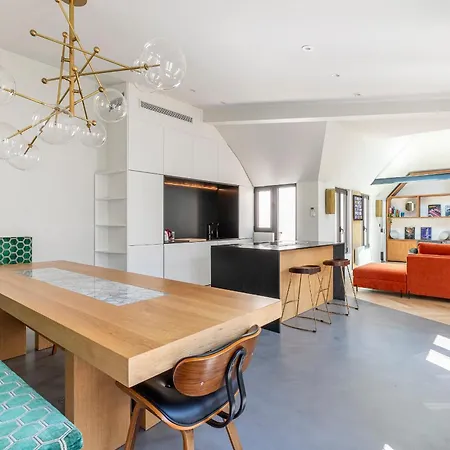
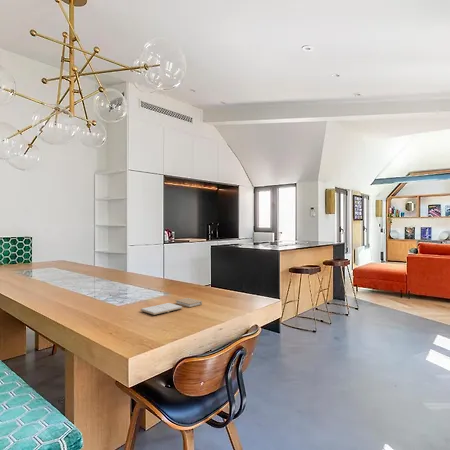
+ book [139,297,203,316]
